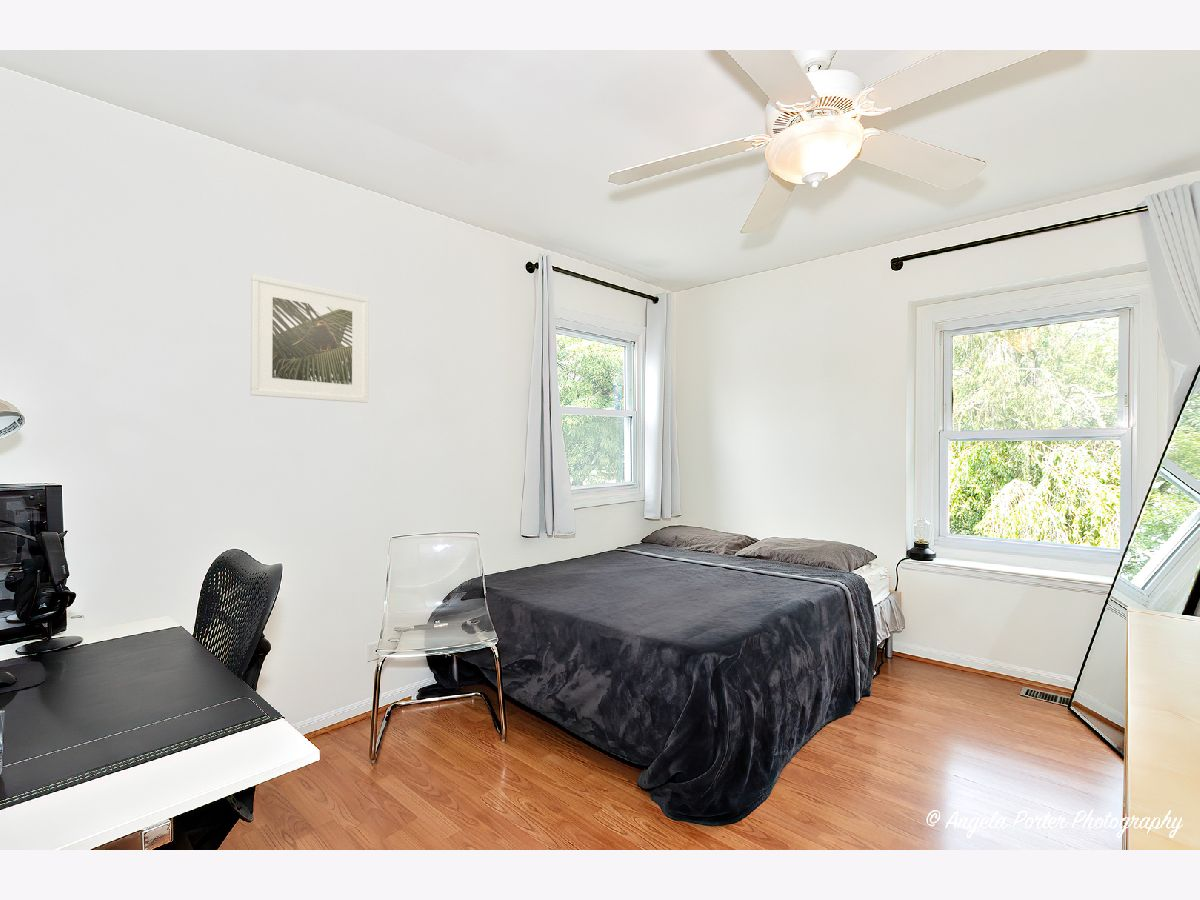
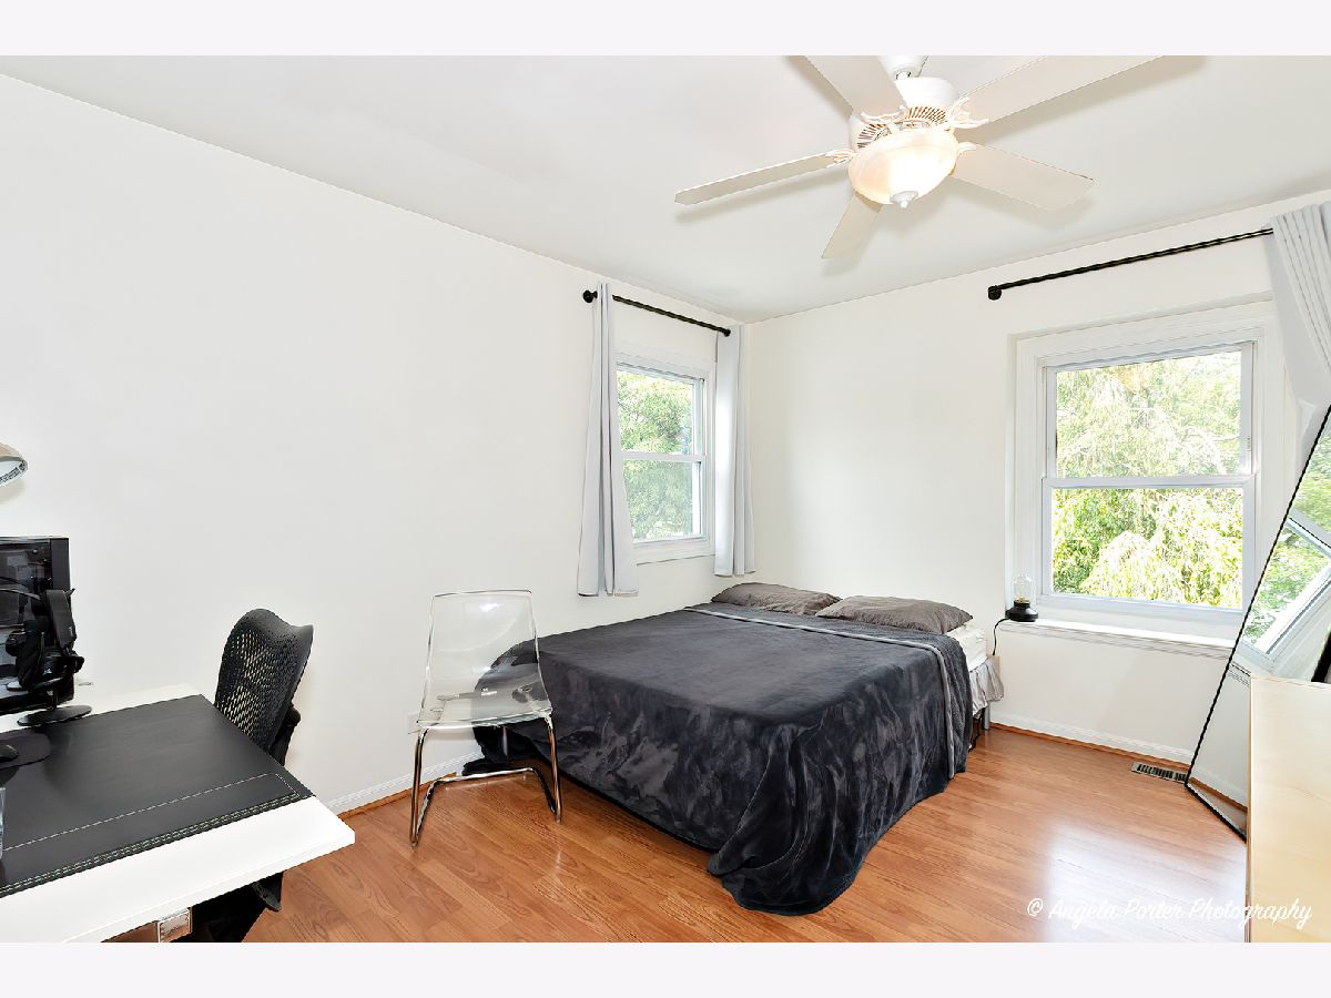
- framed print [249,274,370,404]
